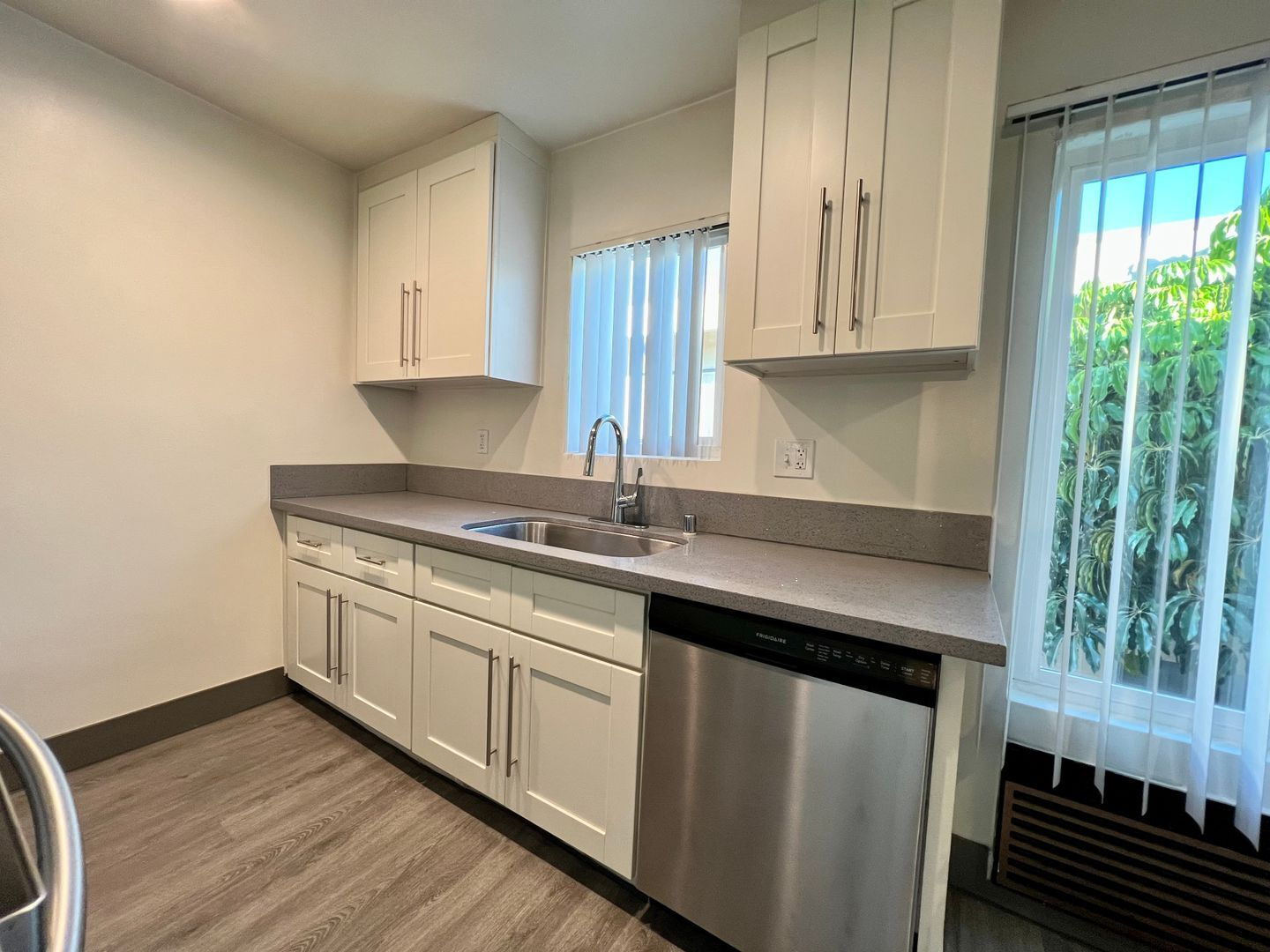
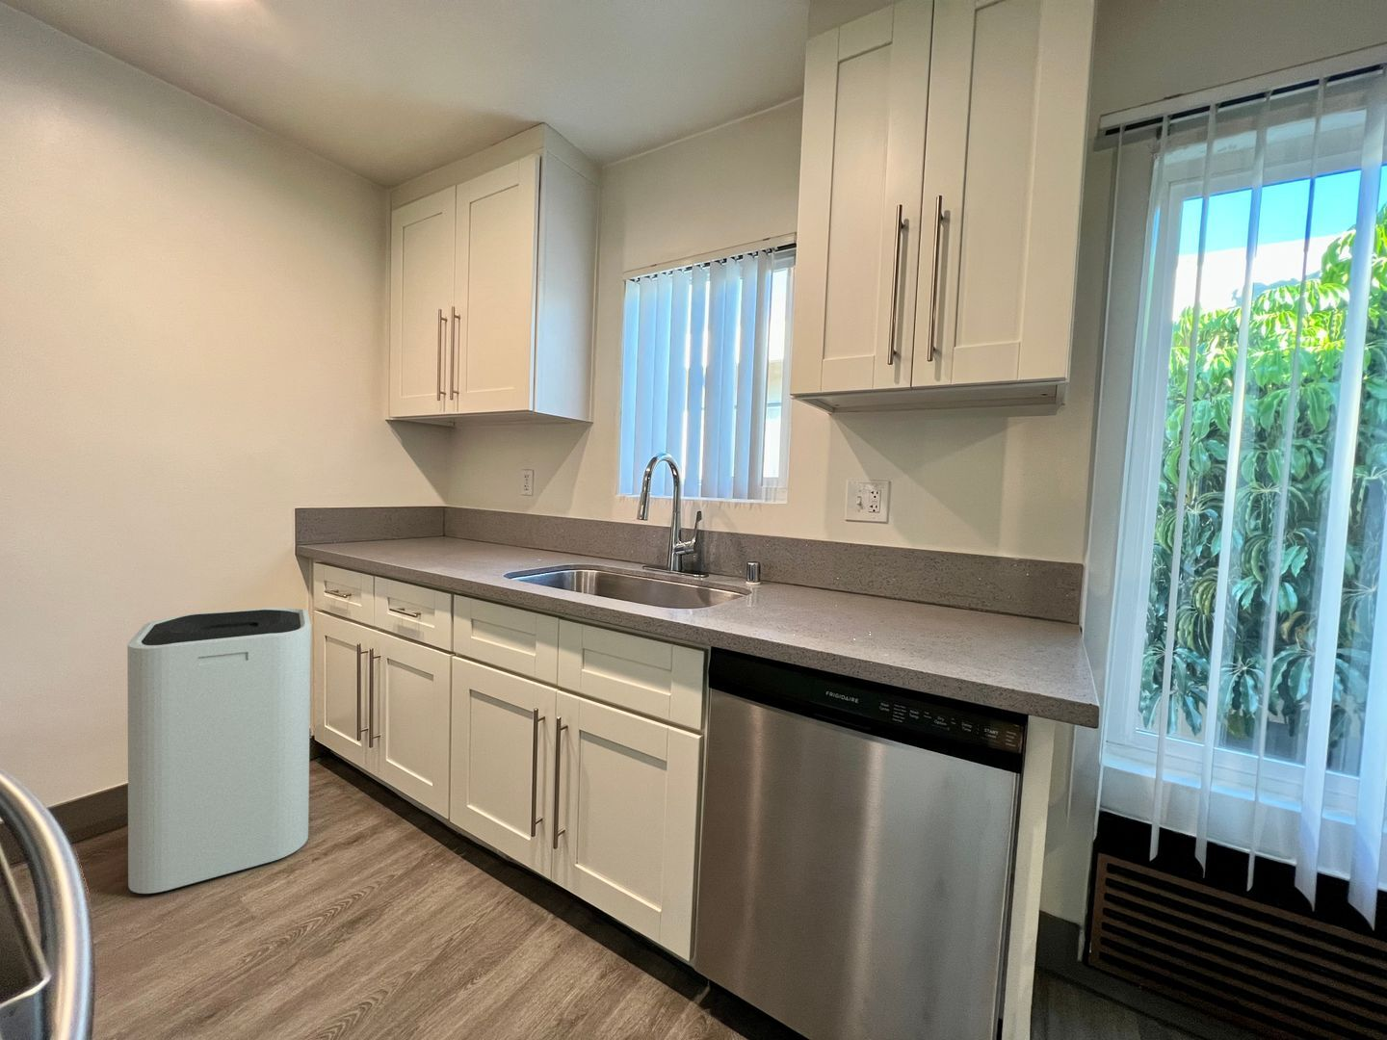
+ trash can [127,606,312,895]
